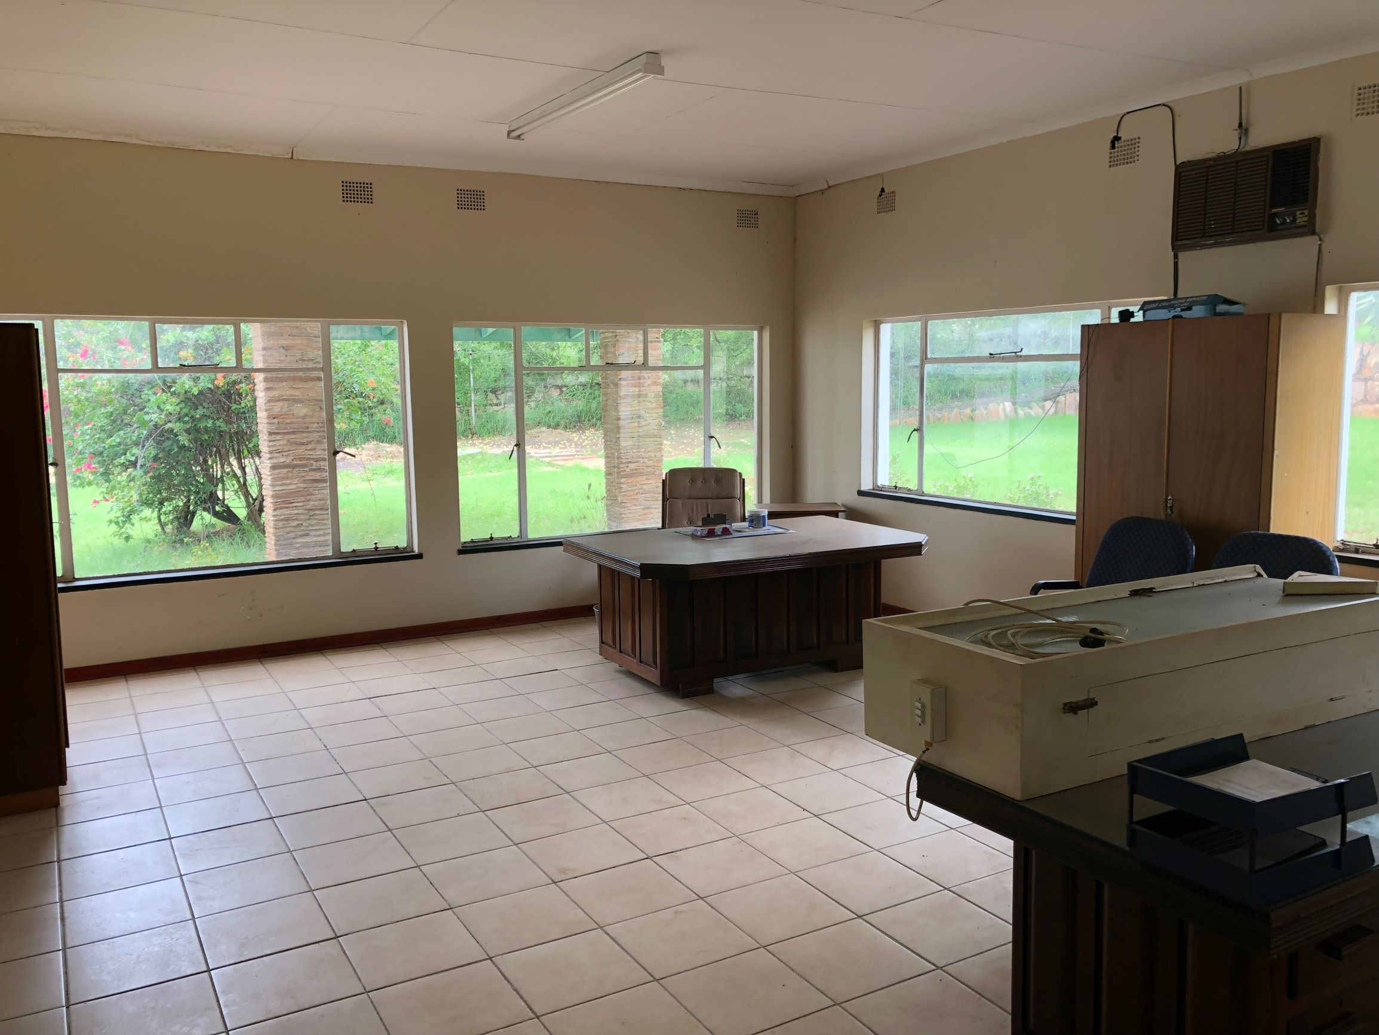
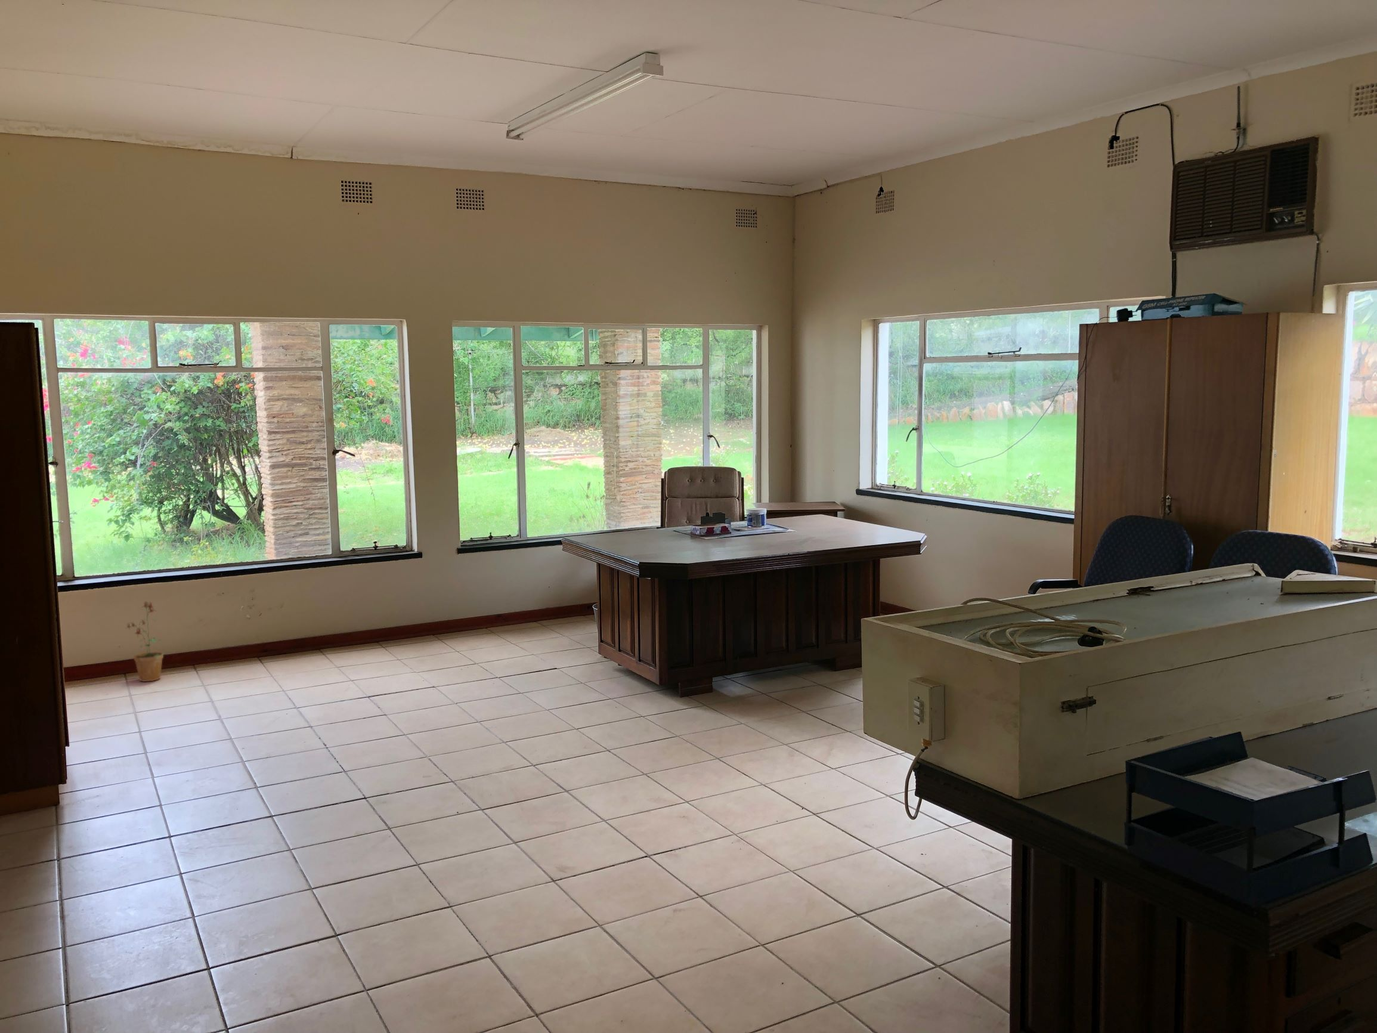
+ potted plant [126,601,164,683]
